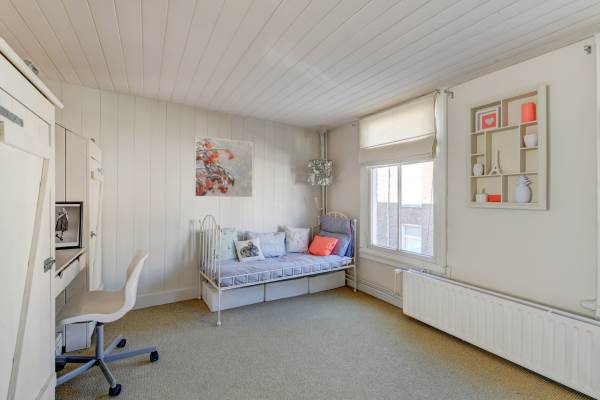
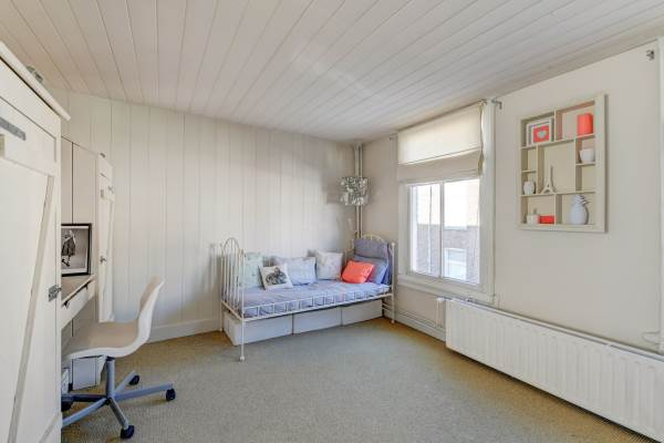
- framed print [194,135,254,198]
